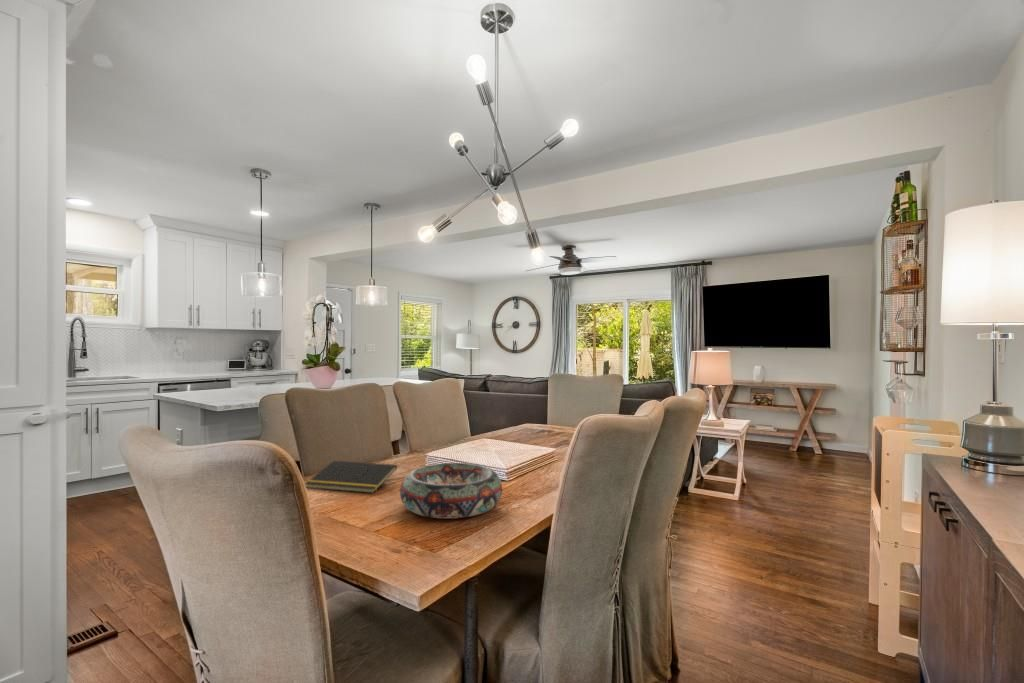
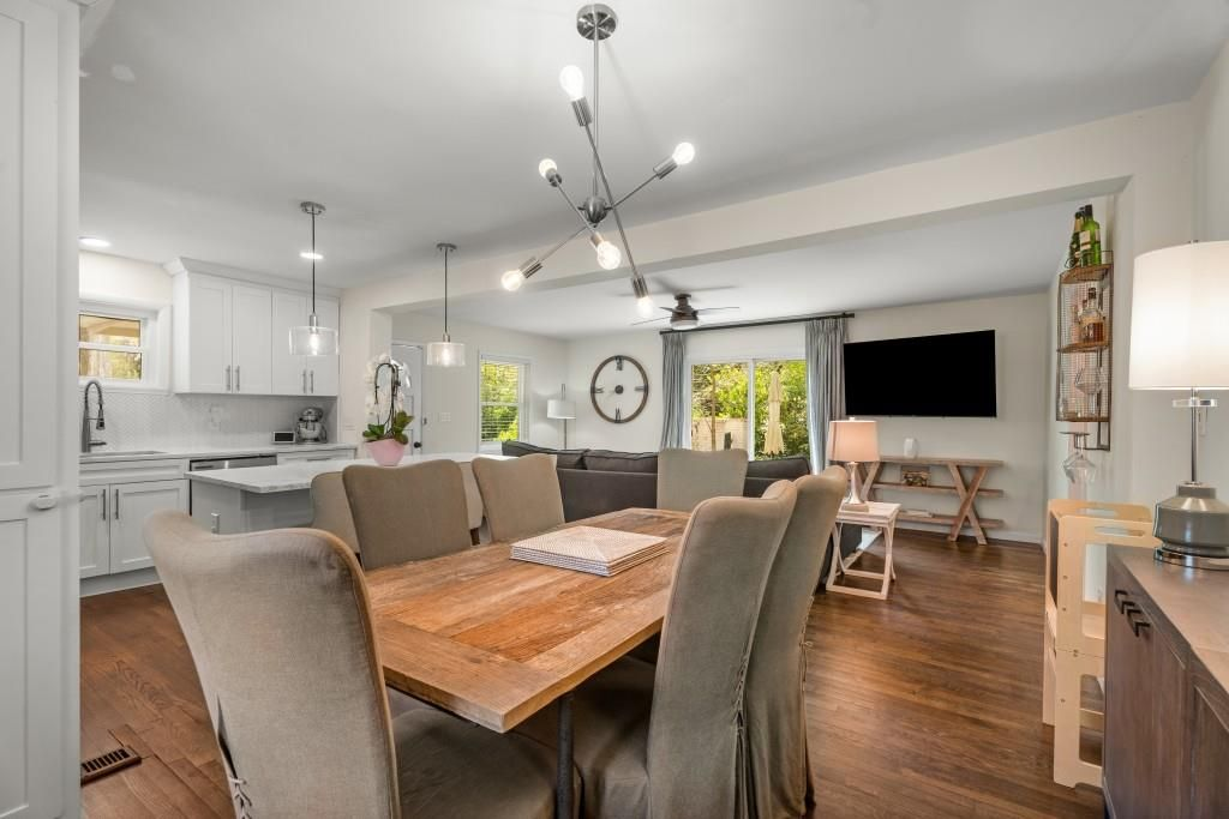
- decorative bowl [399,462,503,520]
- notepad [304,460,398,494]
